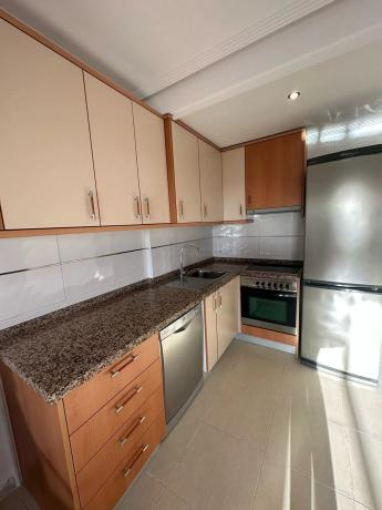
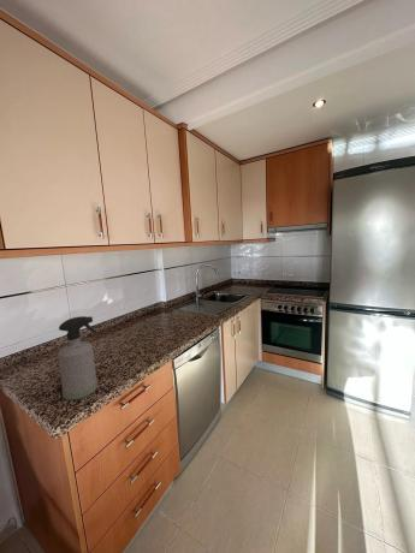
+ spray bottle [57,315,99,402]
